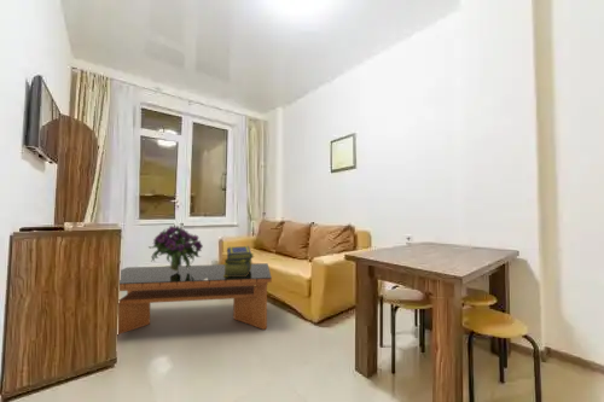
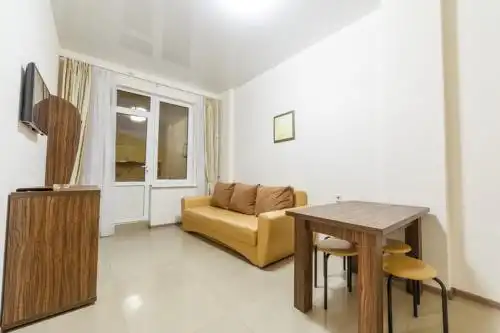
- bouquet [146,225,204,272]
- coffee table [117,262,273,336]
- stack of books [222,245,255,276]
